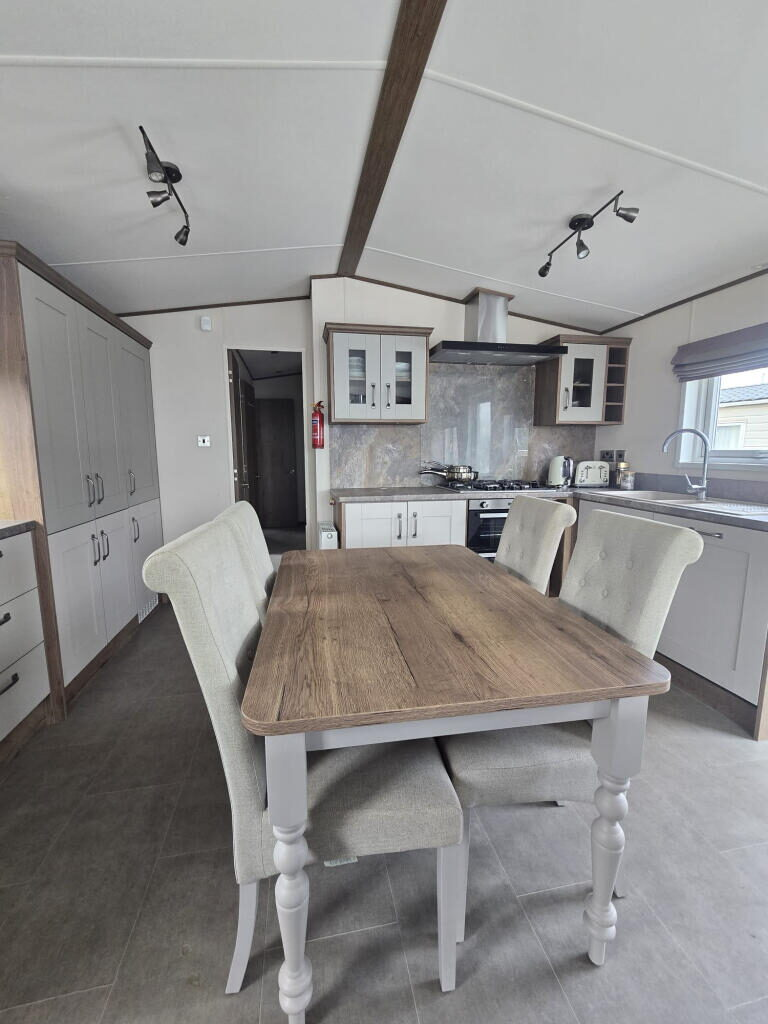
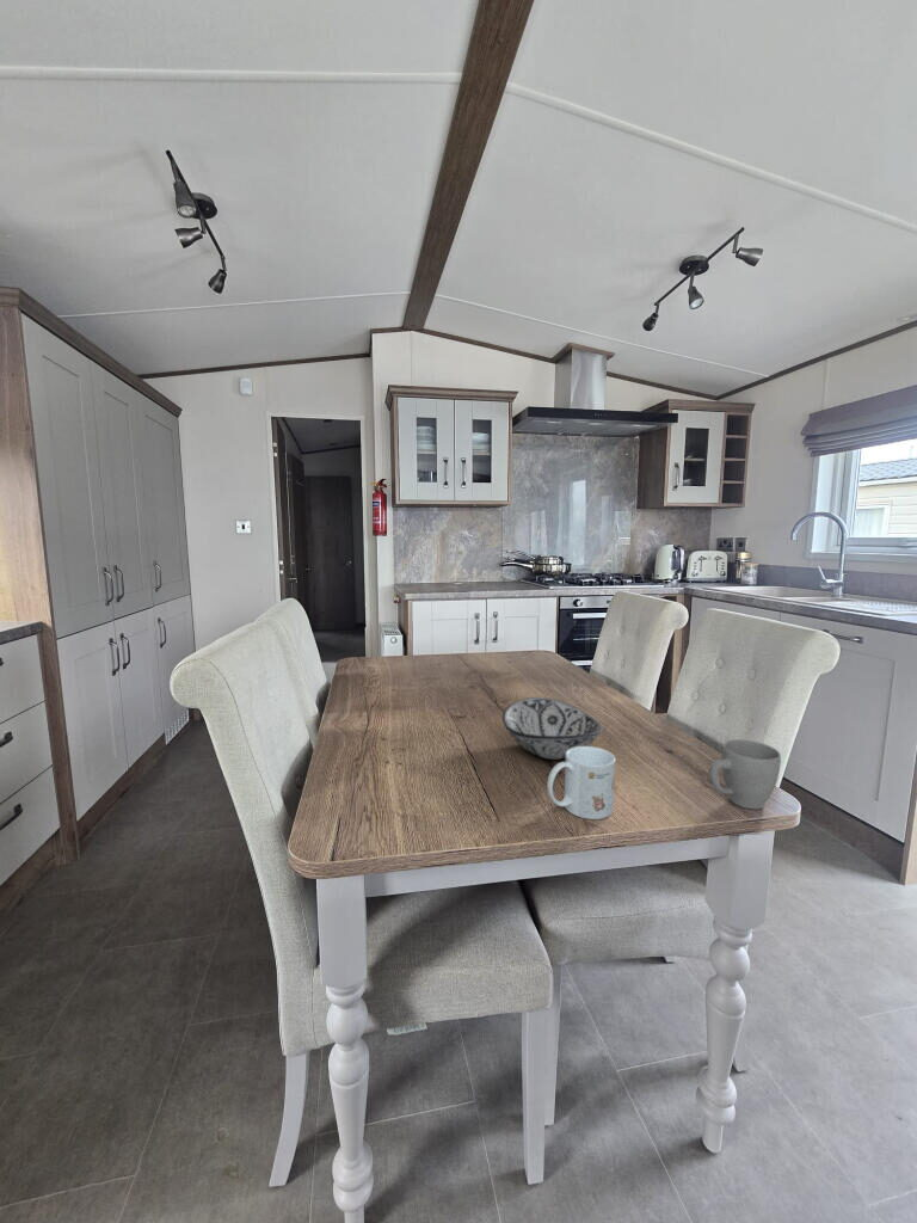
+ mug [708,738,782,811]
+ decorative bowl [501,696,603,761]
+ mug [546,745,616,821]
